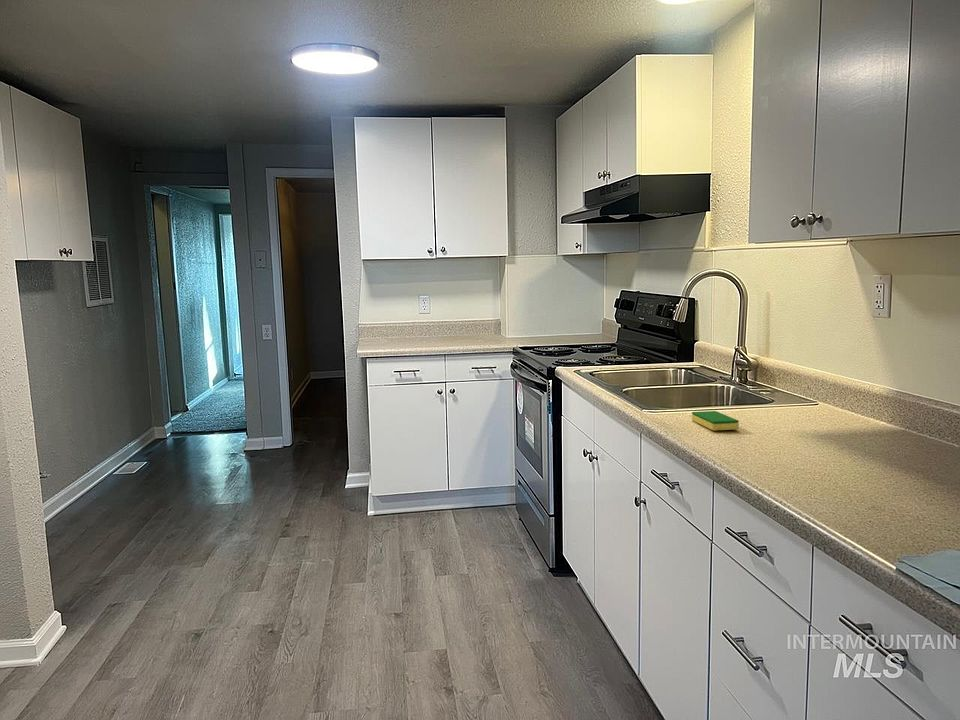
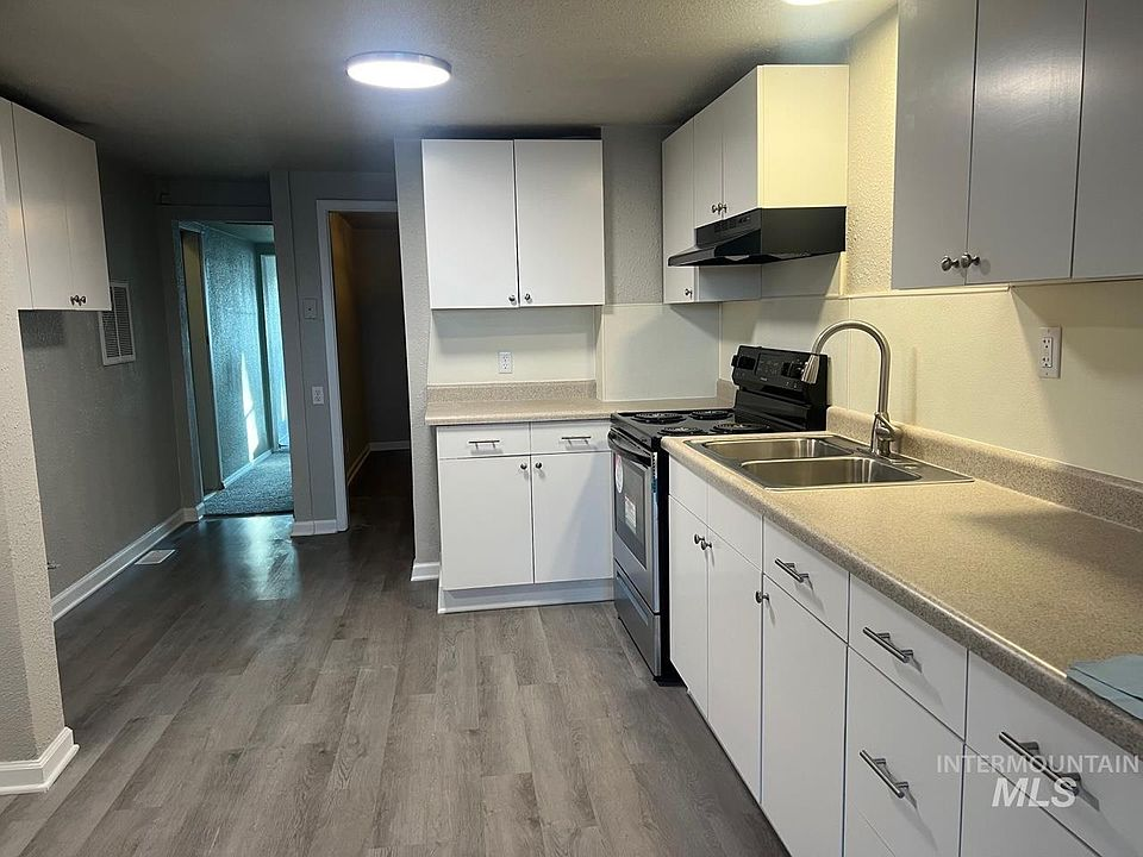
- dish sponge [691,410,740,432]
